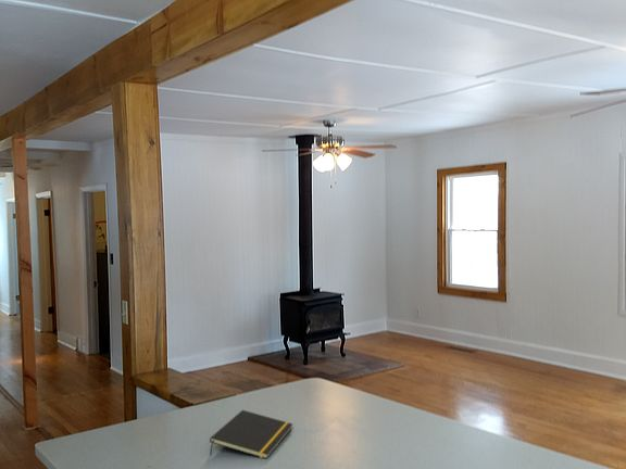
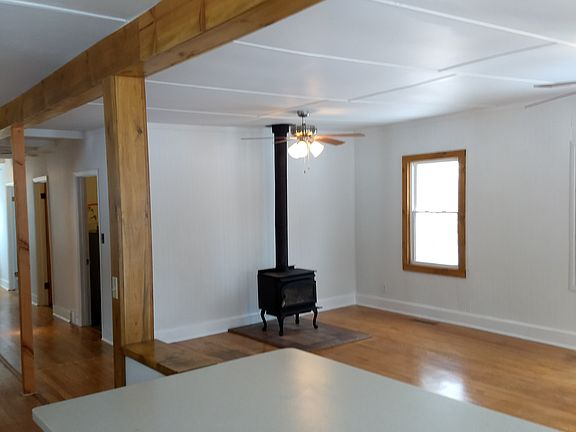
- notepad [209,409,295,460]
